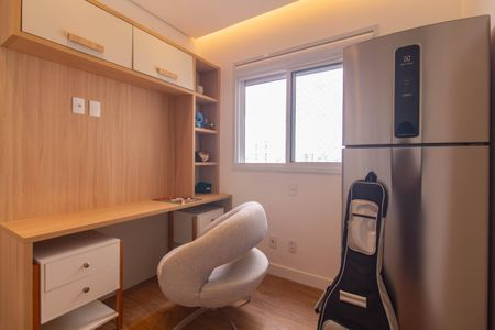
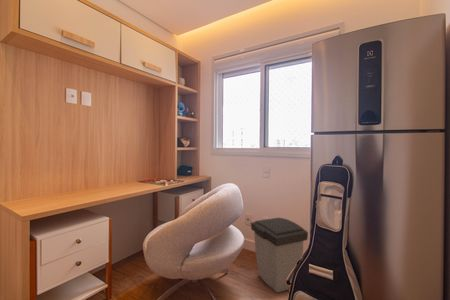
+ trash can [250,217,309,294]
